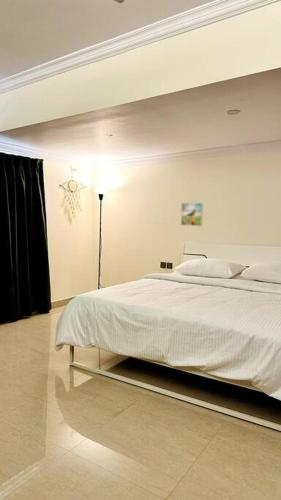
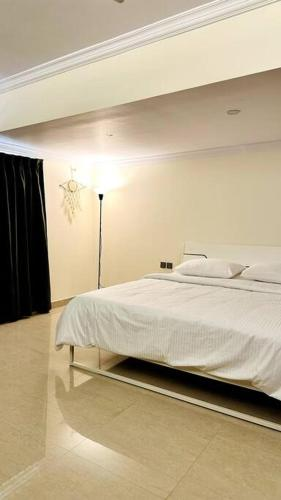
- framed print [180,202,204,227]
